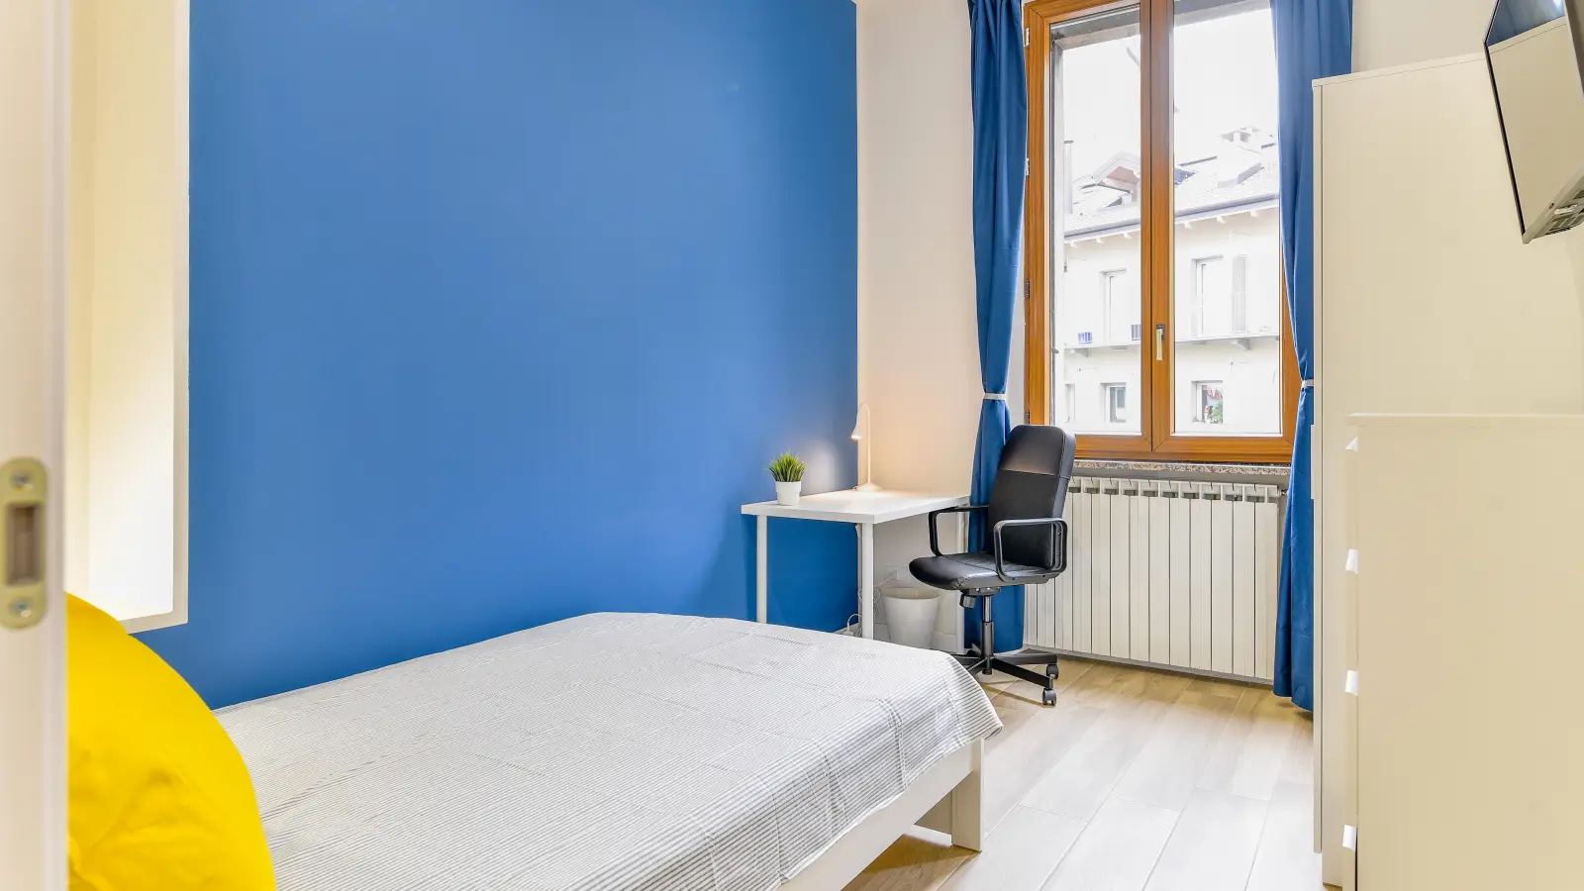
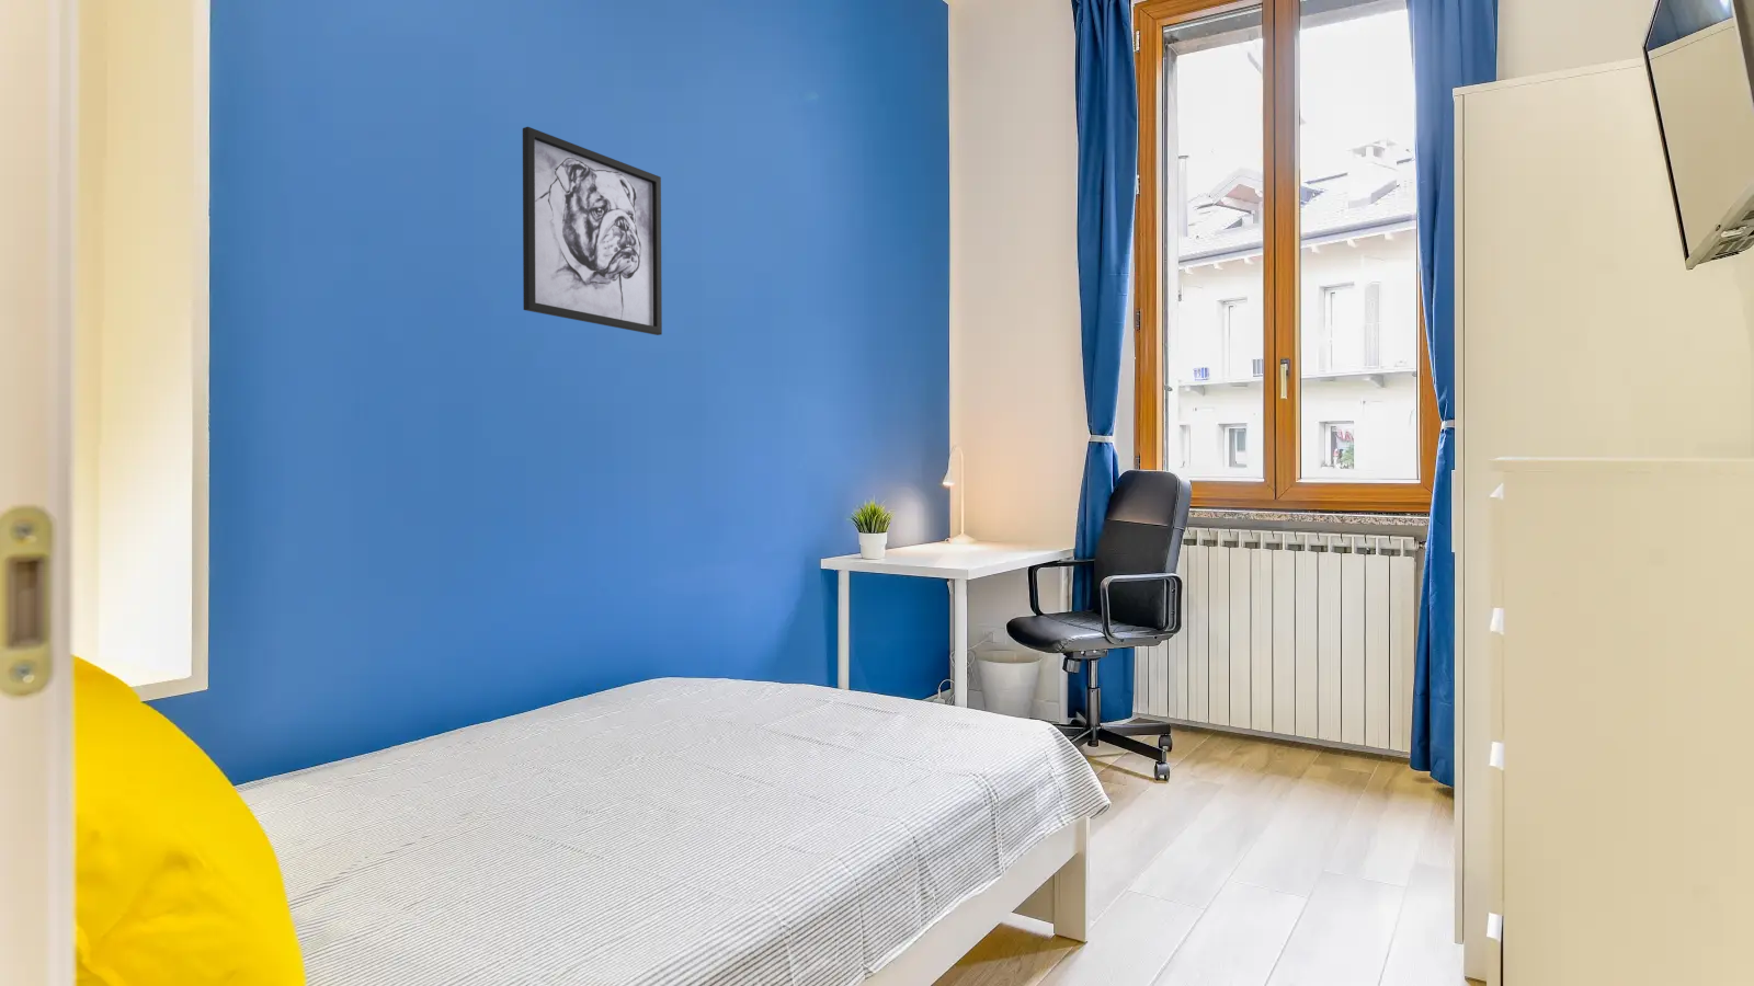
+ wall art [522,126,664,336]
